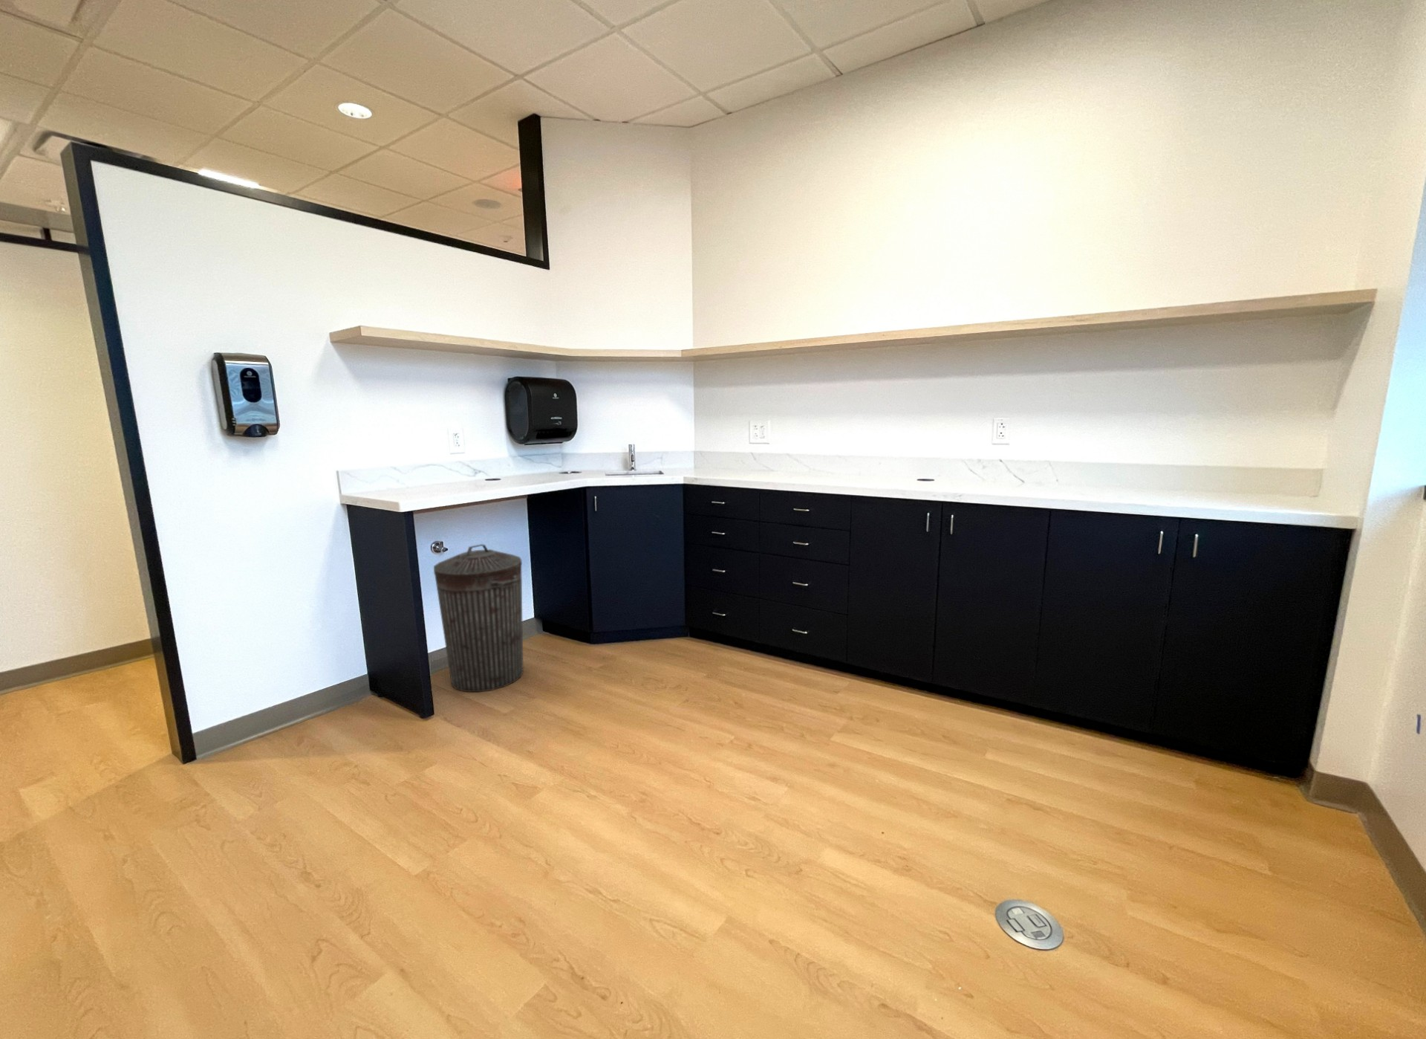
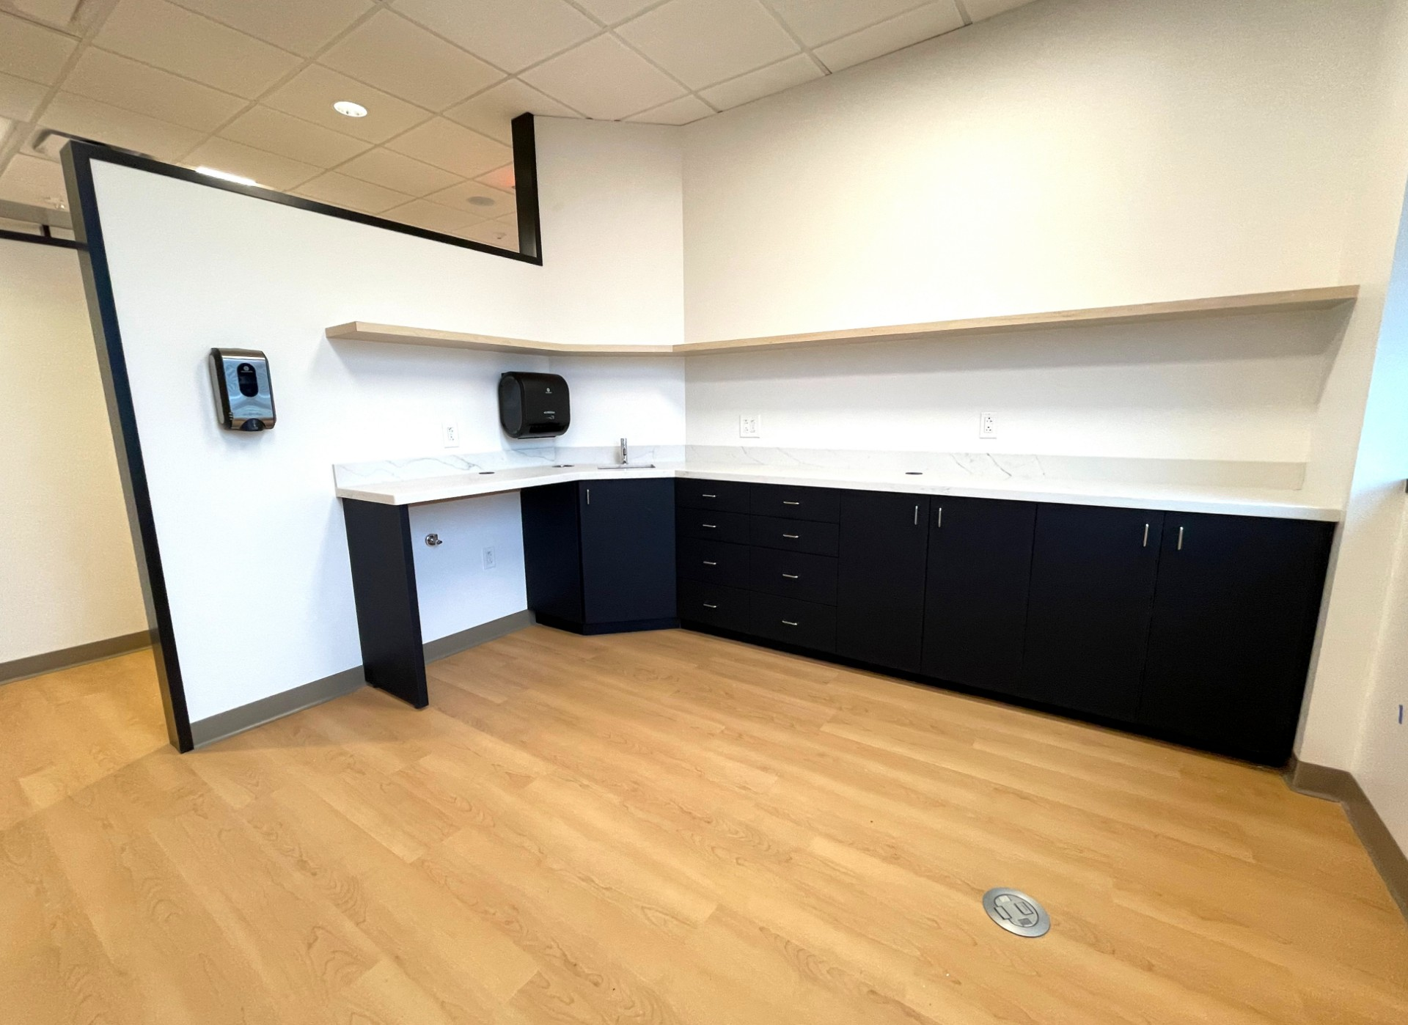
- trash can [433,543,525,692]
